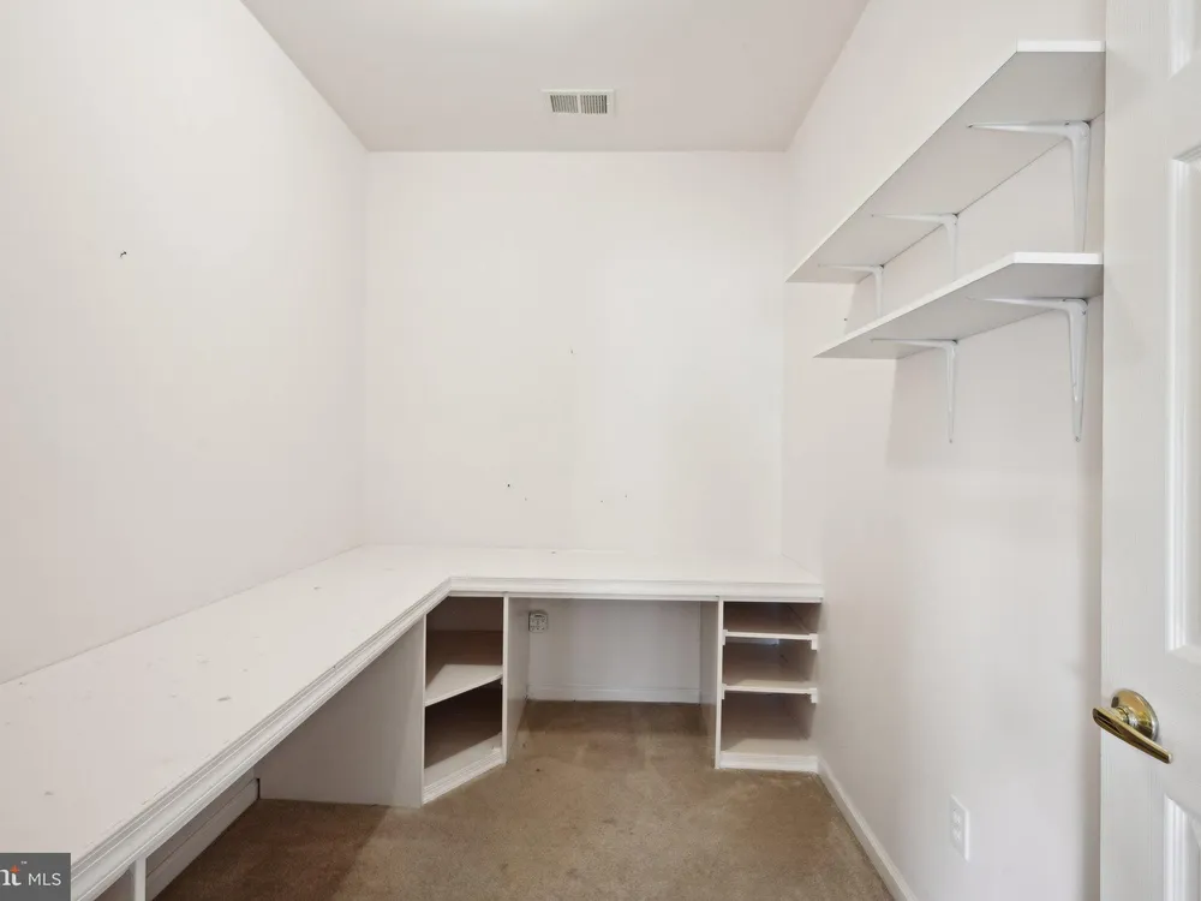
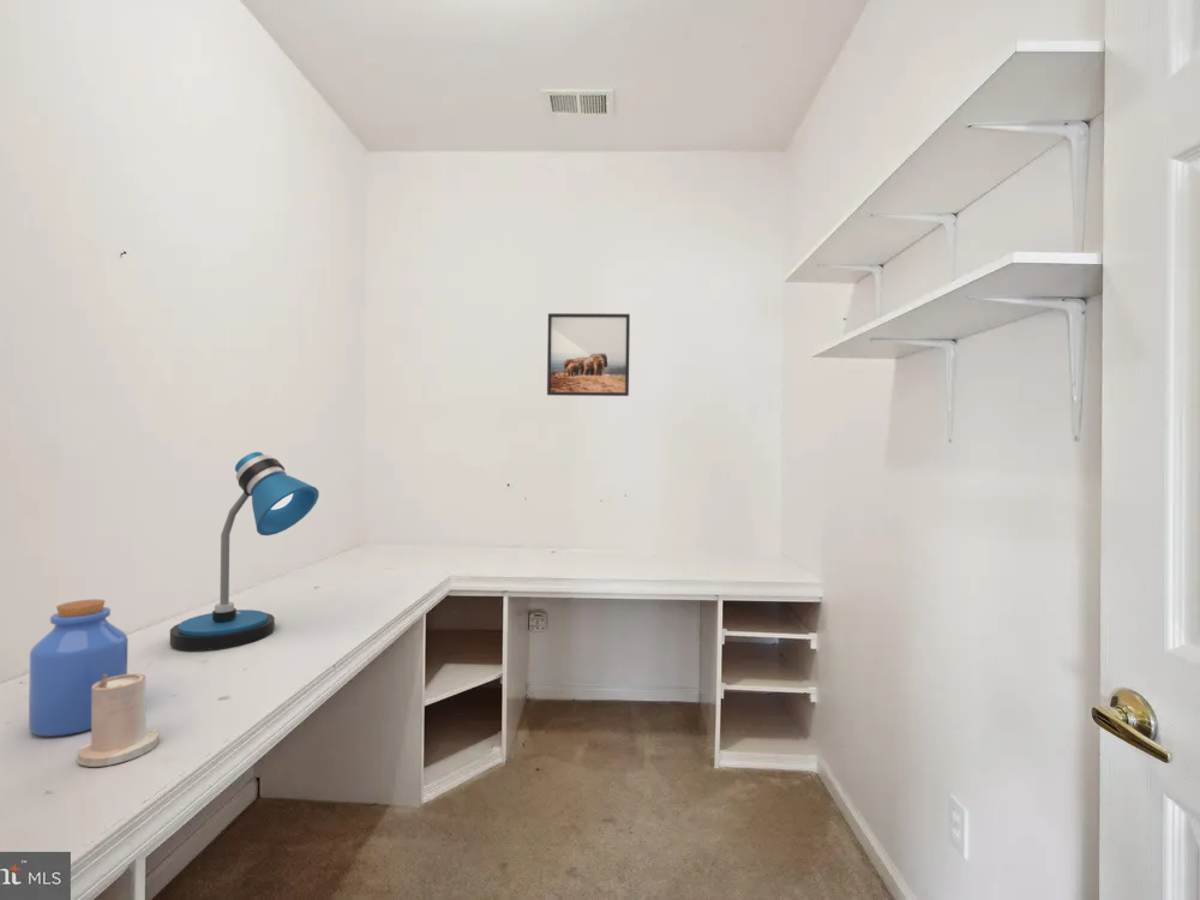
+ desk lamp [169,451,320,652]
+ jar [28,599,128,737]
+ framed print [546,312,631,397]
+ candle [77,672,160,768]
